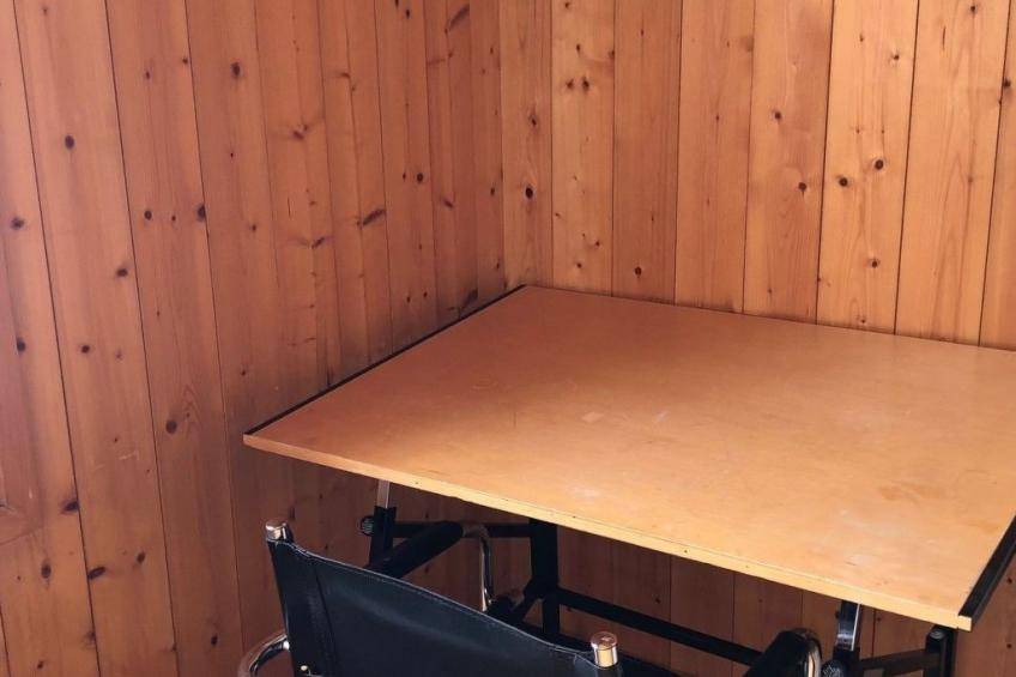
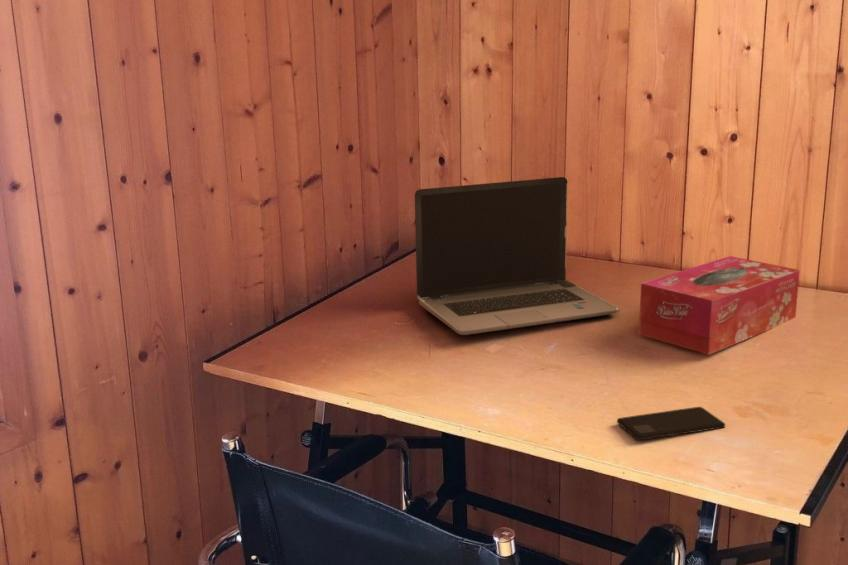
+ tissue box [638,255,801,356]
+ smartphone [616,406,726,441]
+ laptop computer [414,176,621,336]
